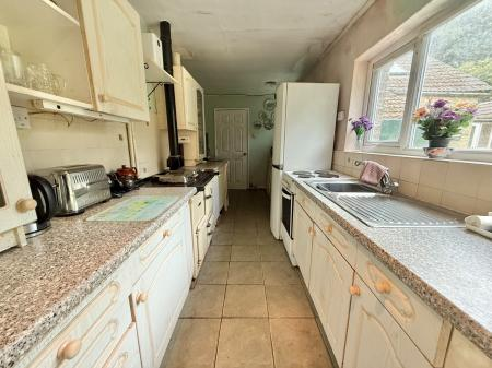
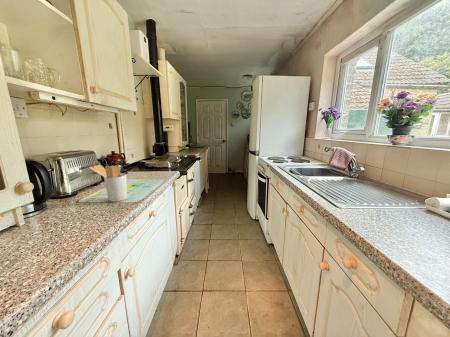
+ utensil holder [89,164,128,203]
